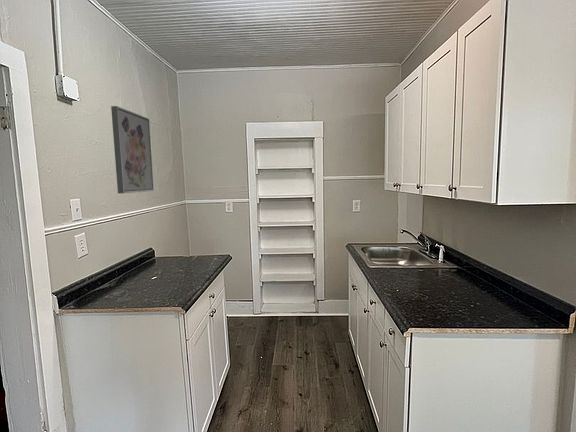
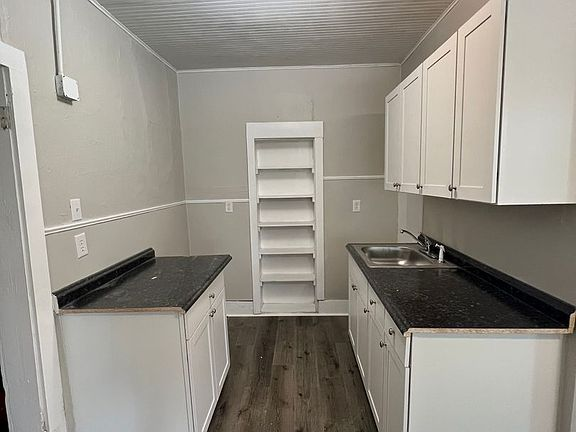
- wall art [110,105,155,194]
